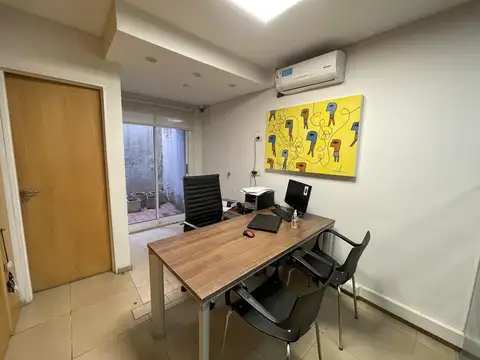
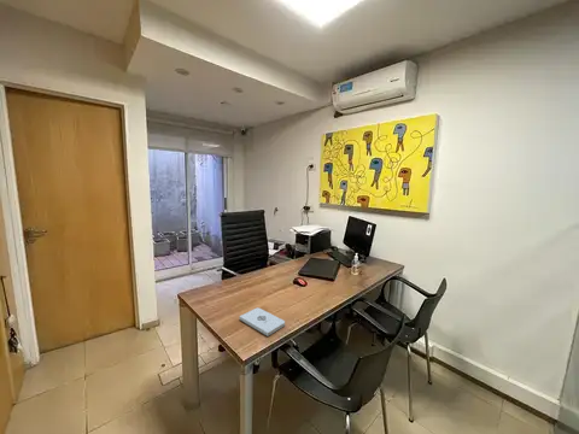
+ notepad [238,306,286,338]
